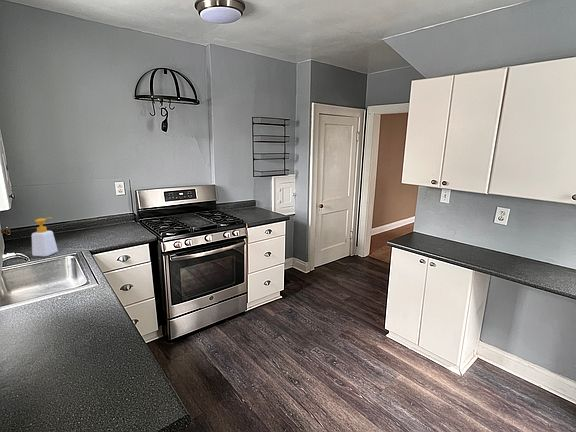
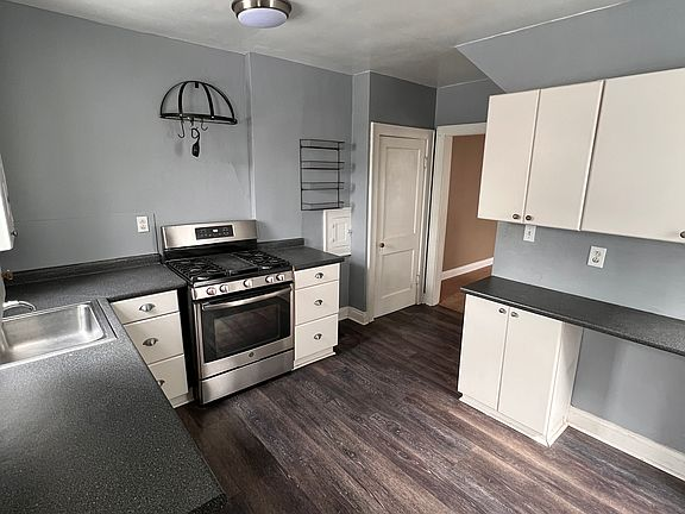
- soap bottle [31,217,59,257]
